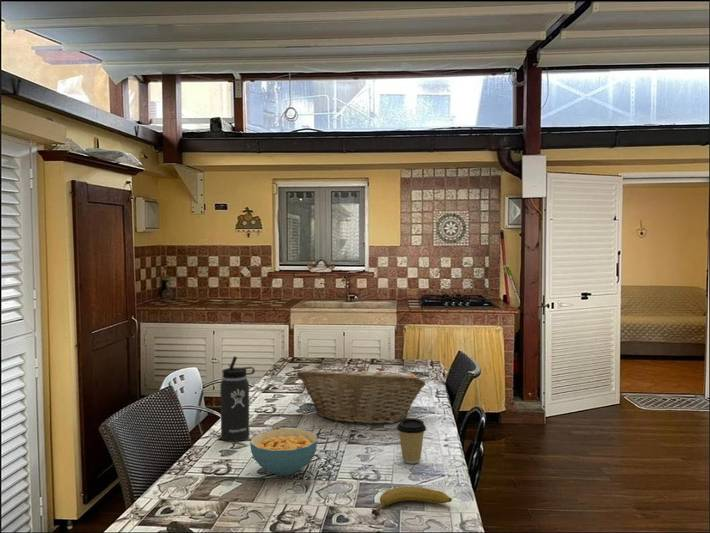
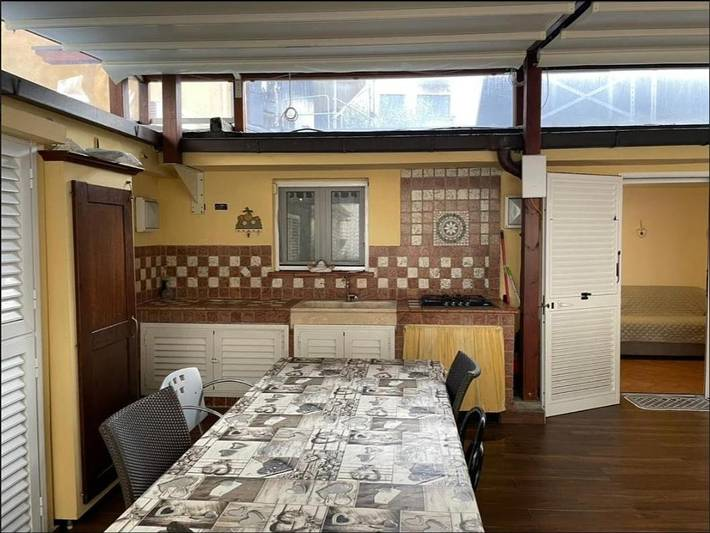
- coffee cup [396,418,427,465]
- fruit [370,485,453,517]
- thermos bottle [219,355,256,443]
- cereal bowl [249,428,318,477]
- fruit basket [296,364,427,425]
